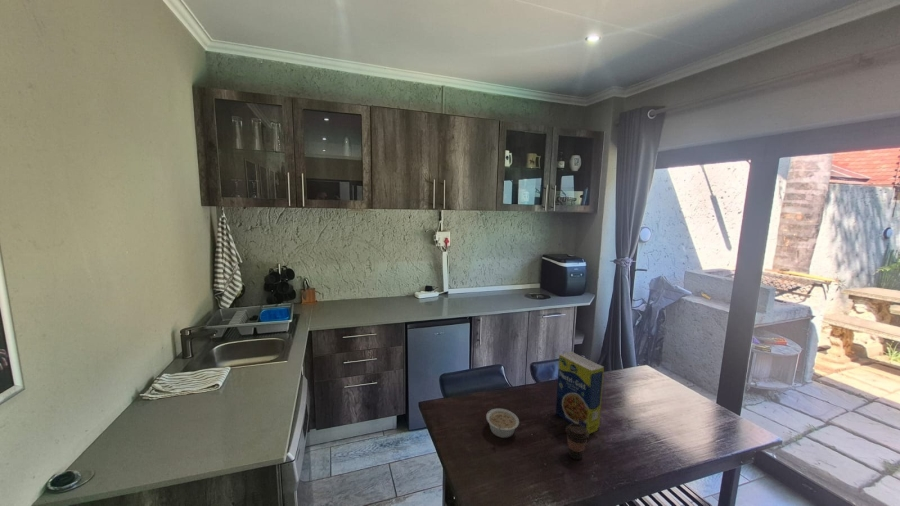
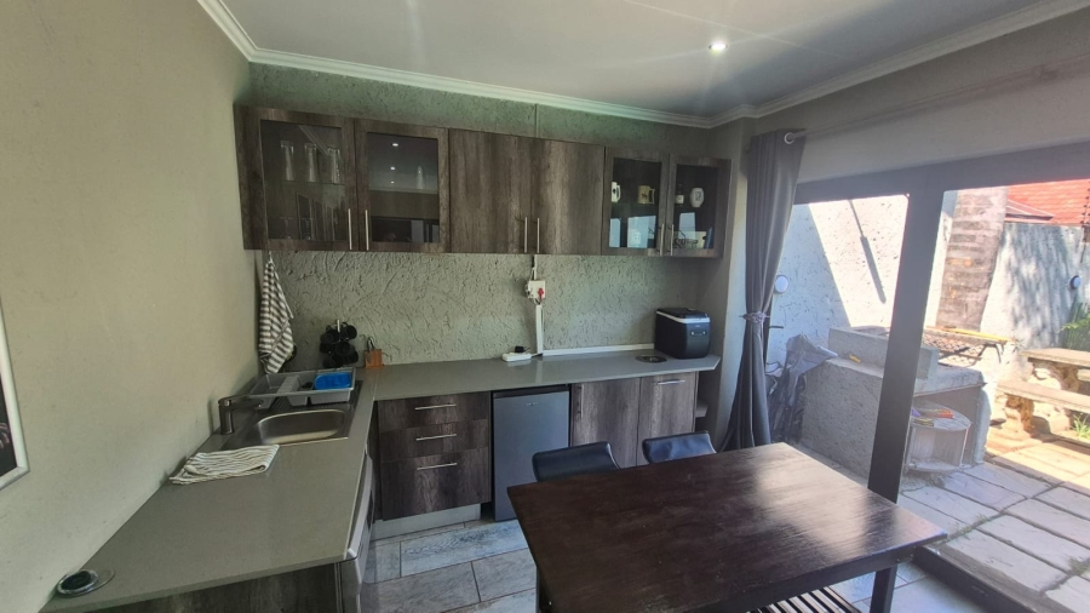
- legume [485,408,520,439]
- legume [555,350,605,435]
- coffee cup [564,423,590,460]
